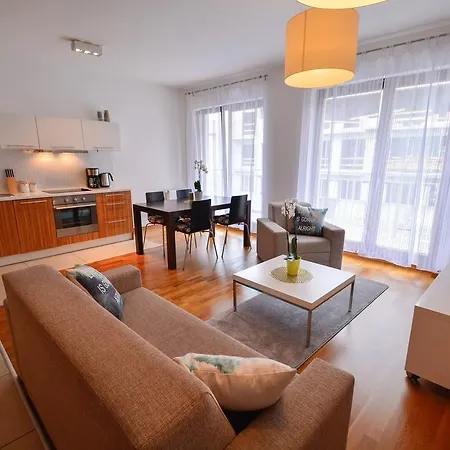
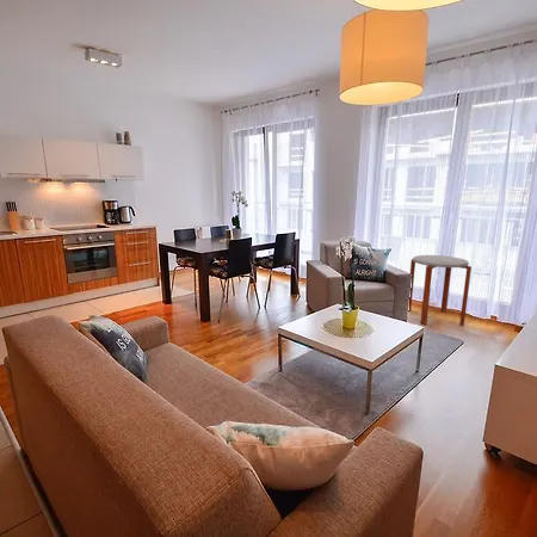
+ side table [407,254,473,326]
